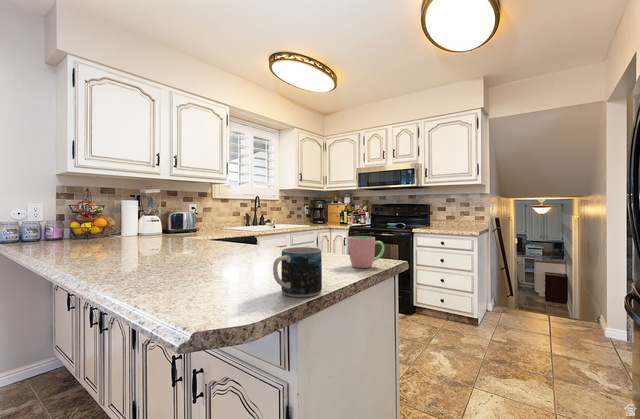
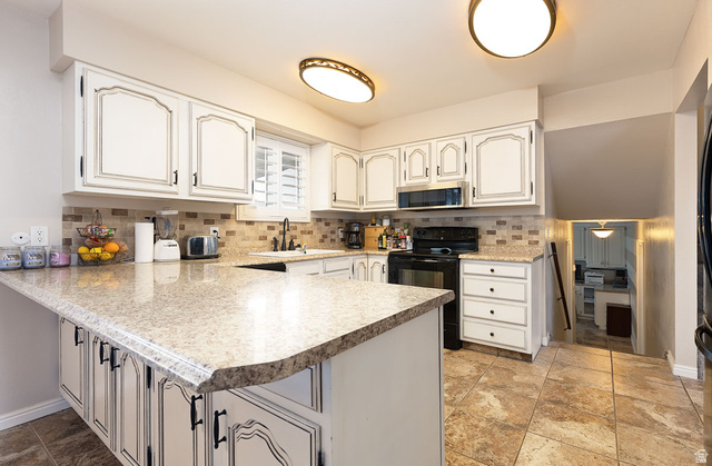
- mug [272,246,323,298]
- cup [348,235,385,269]
